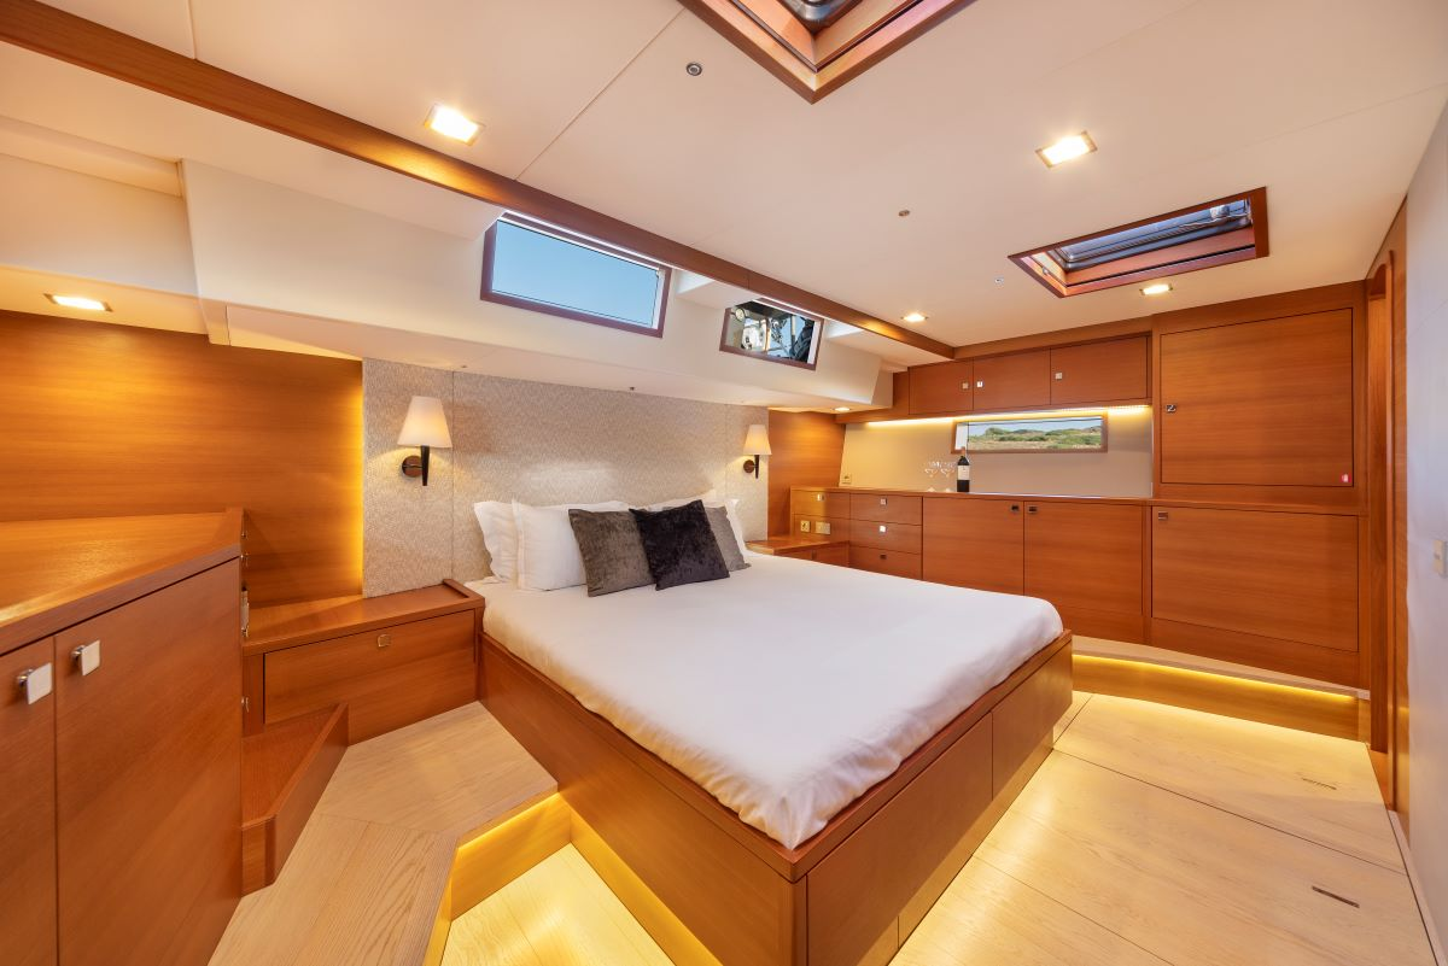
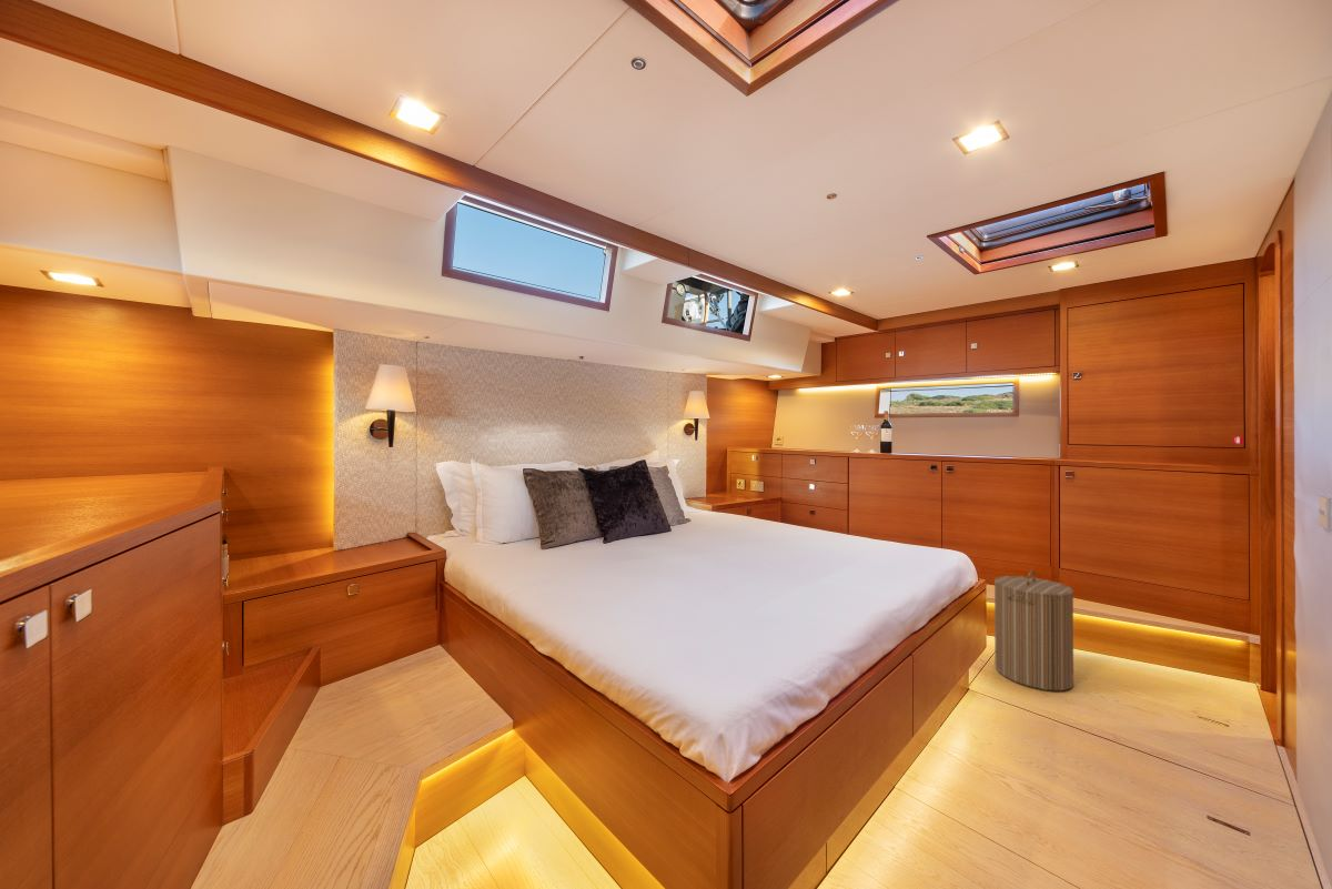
+ laundry hamper [993,568,1074,691]
